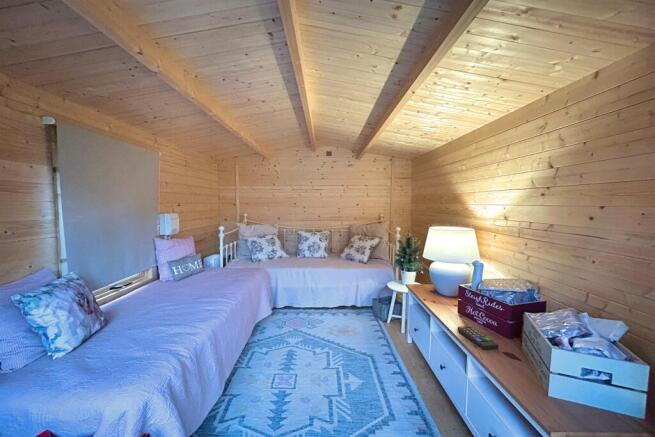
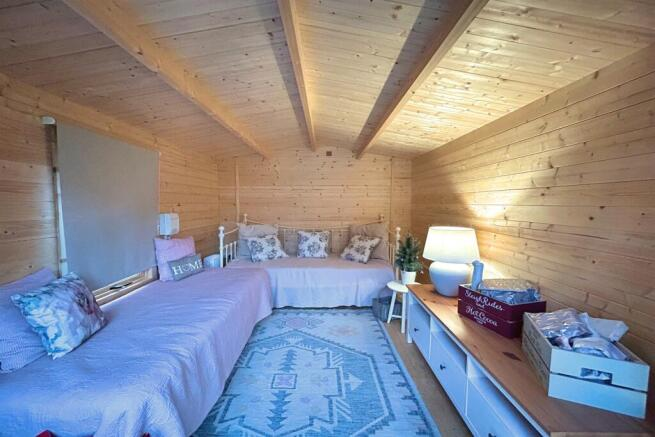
- remote control [456,325,499,351]
